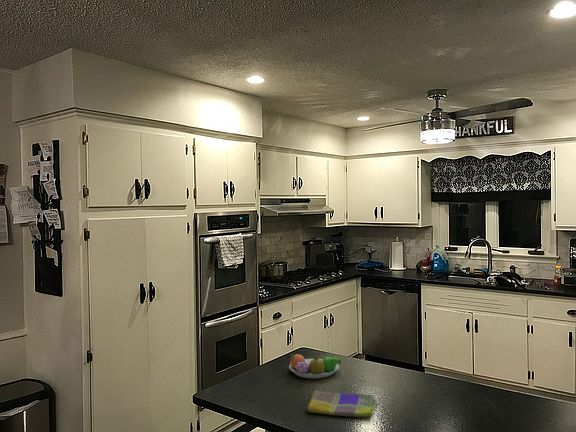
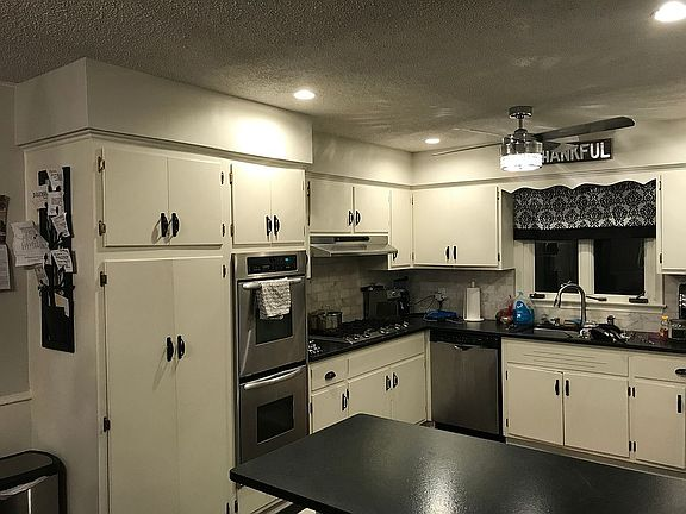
- dish towel [306,390,378,418]
- fruit bowl [288,353,342,379]
